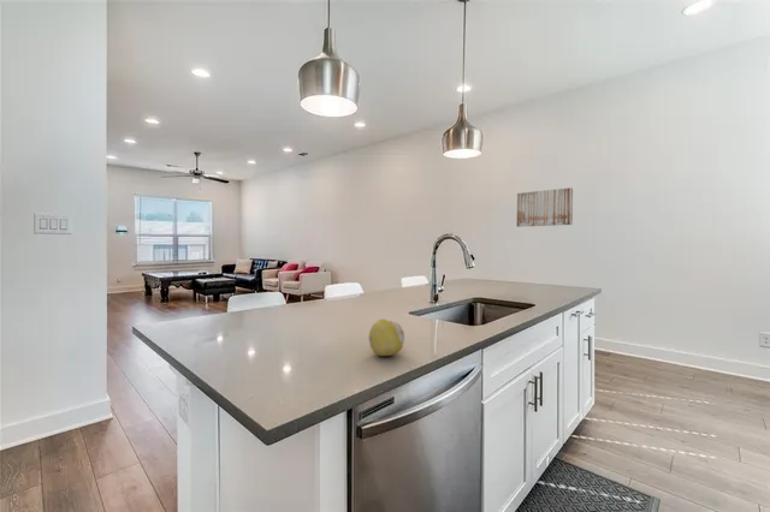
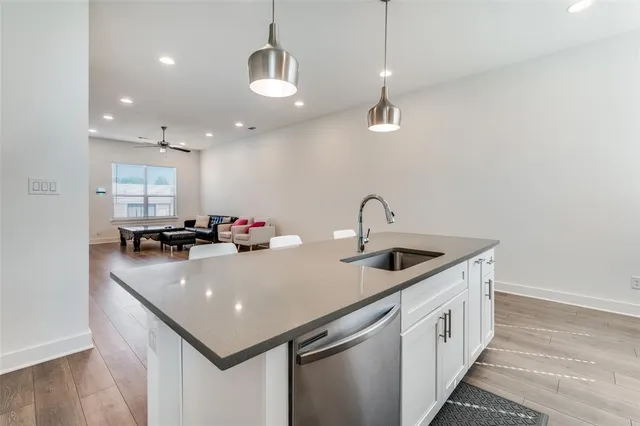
- wall art [516,186,574,228]
- fruit [368,317,405,357]
